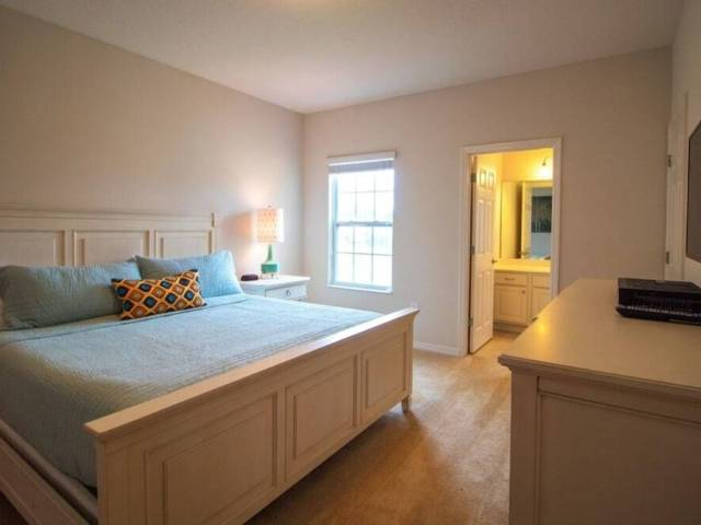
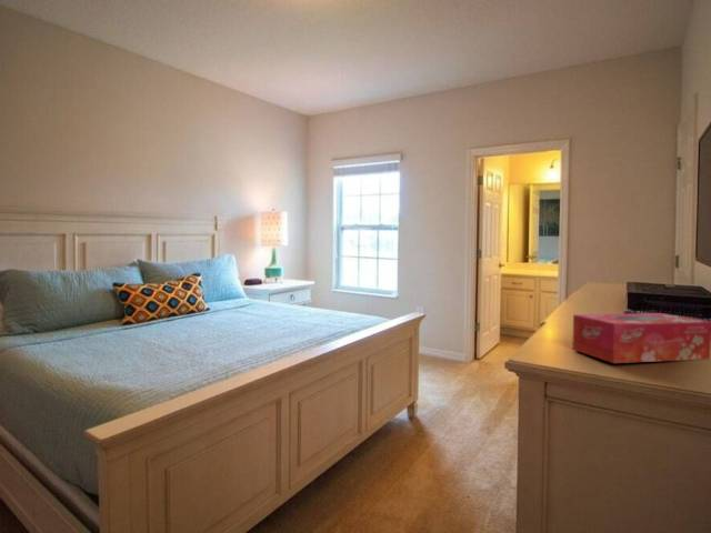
+ tissue box [571,312,711,364]
